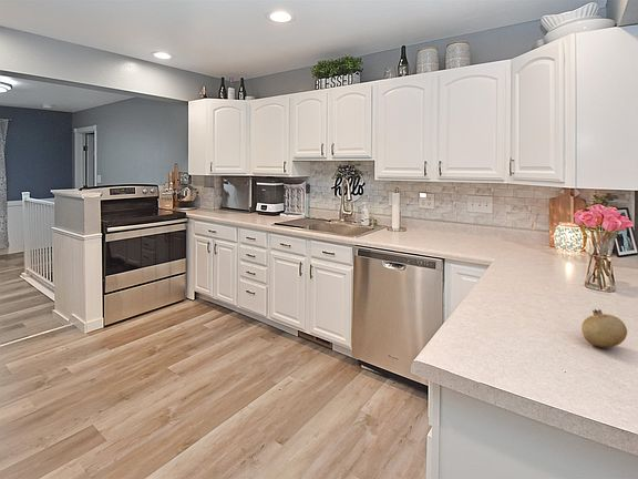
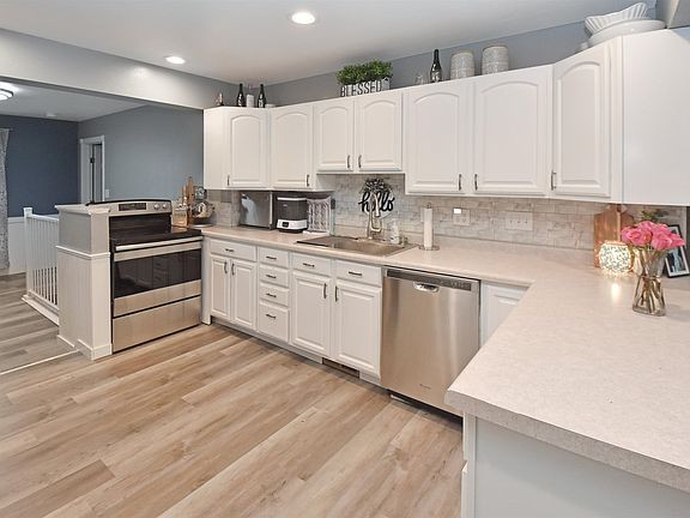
- fruit [580,308,628,348]
